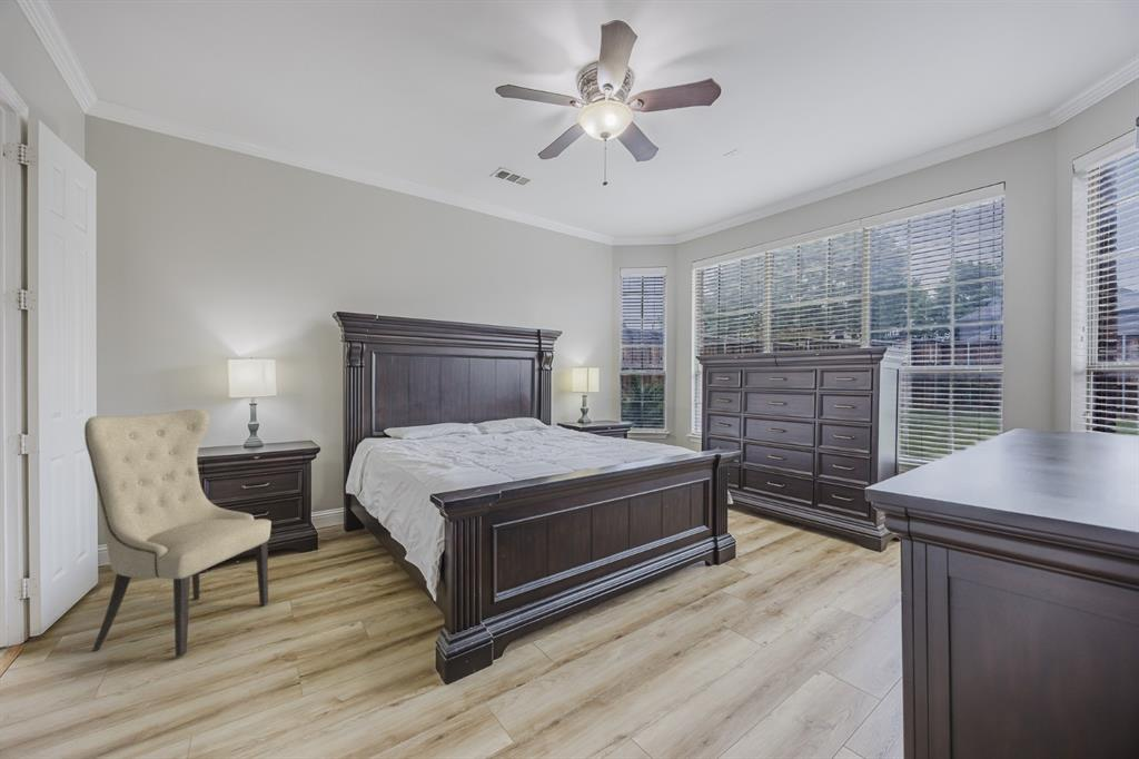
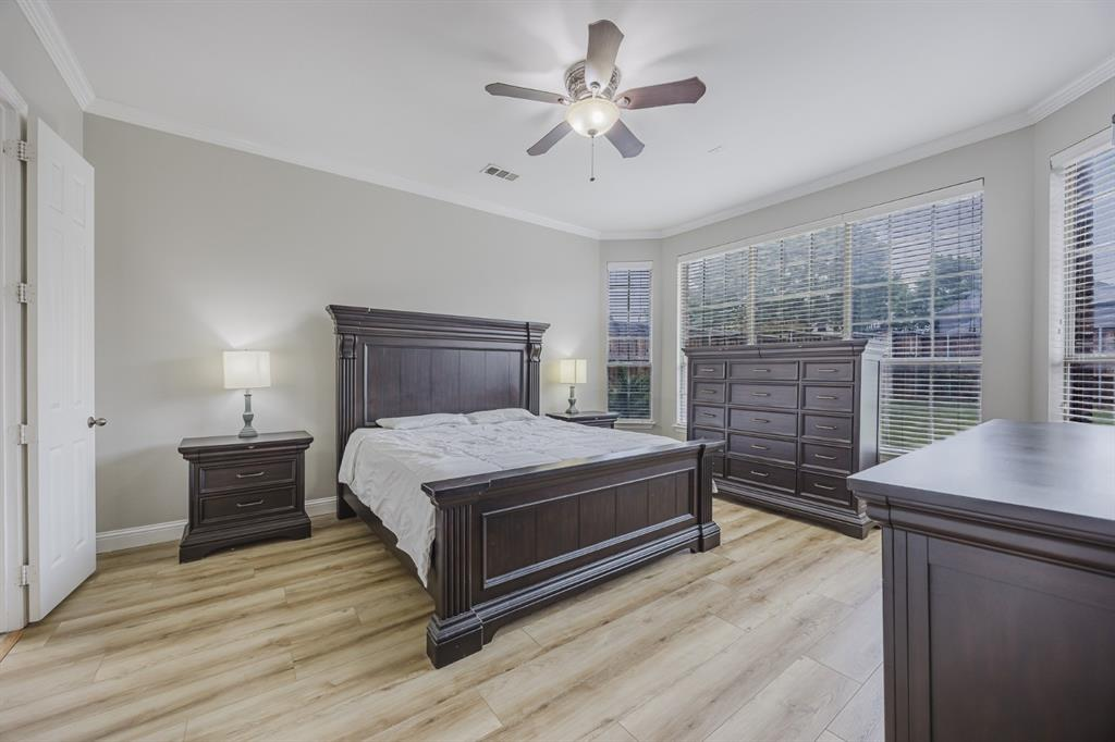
- chair [83,408,273,658]
